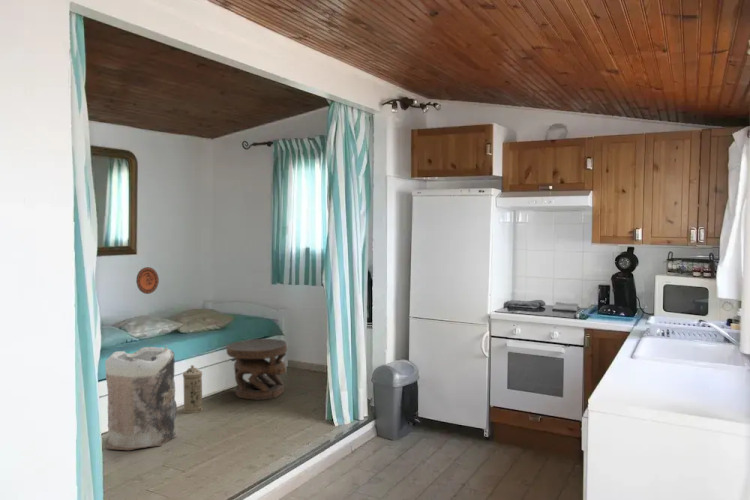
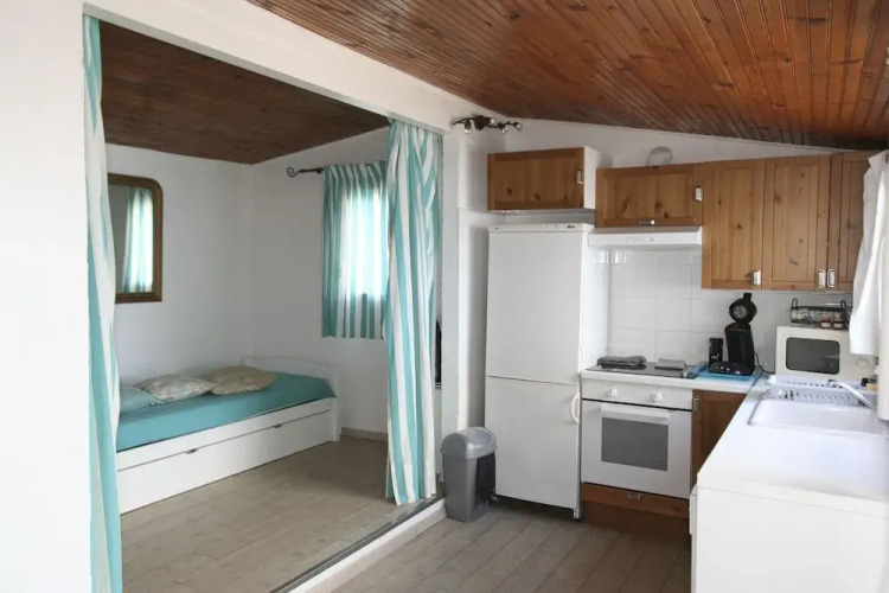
- carved stool [225,338,288,401]
- decorative plate [135,266,160,295]
- water filter [182,364,204,414]
- bag [104,345,179,451]
